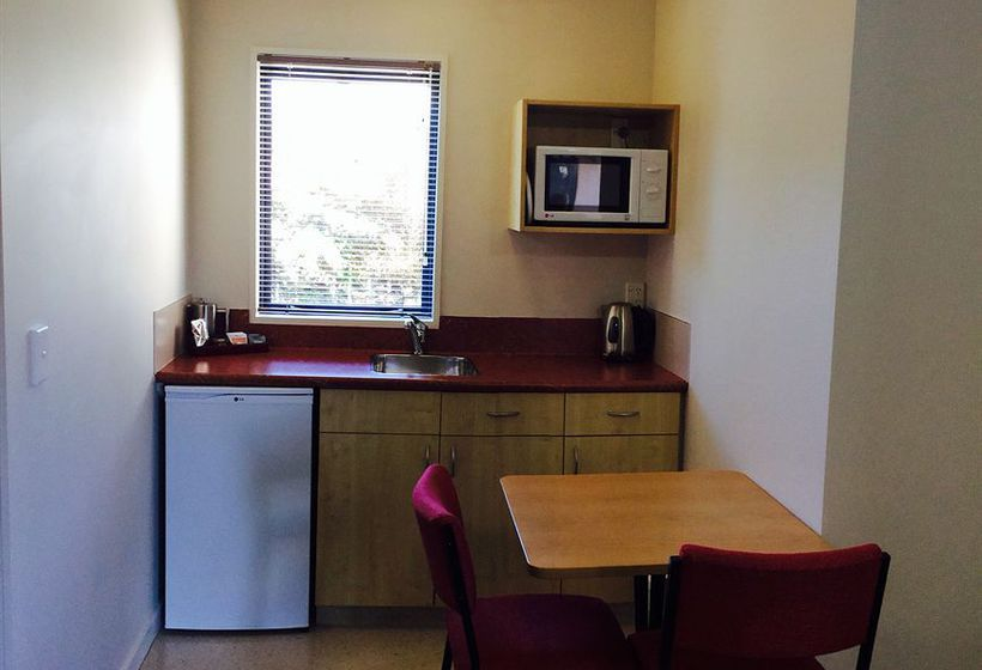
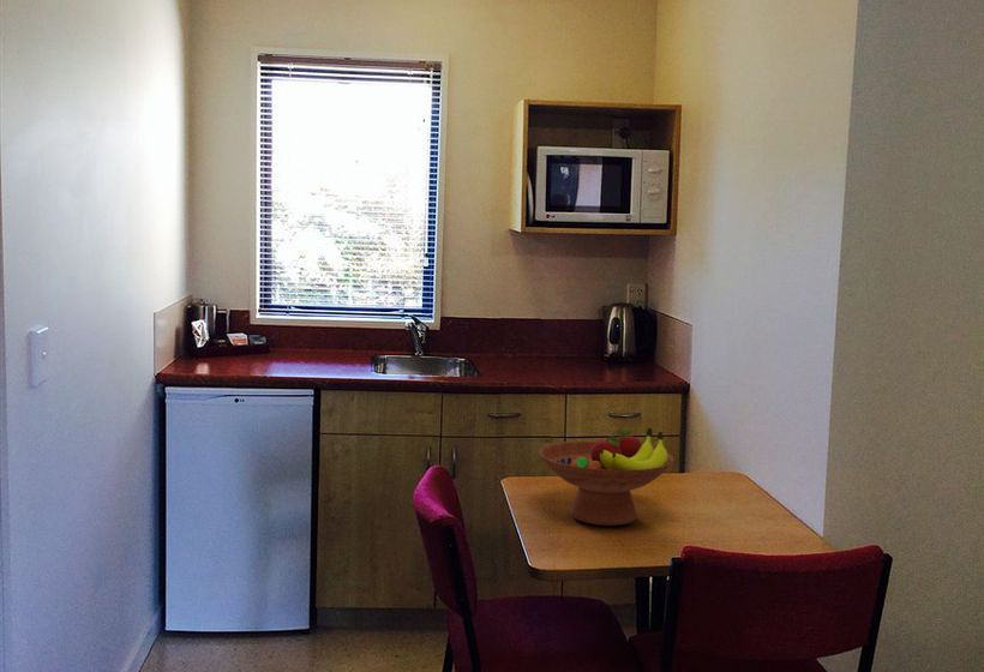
+ fruit bowl [538,427,676,527]
